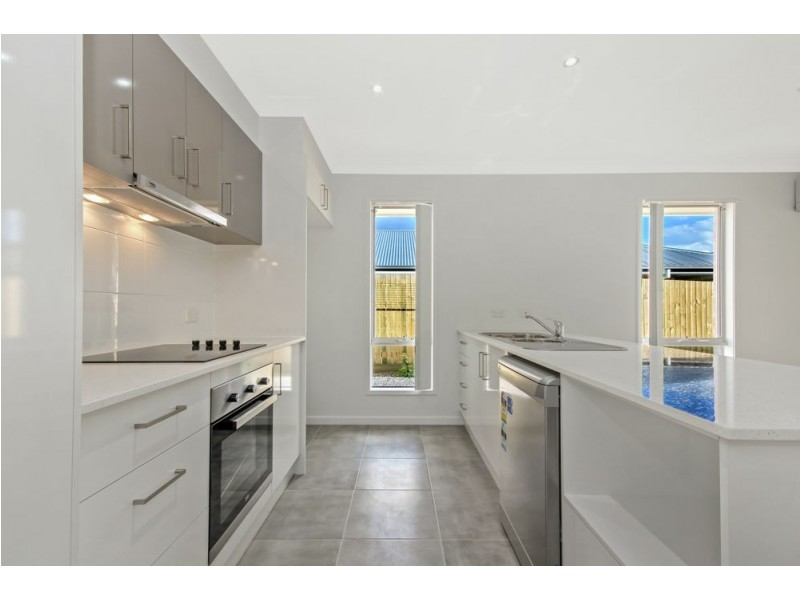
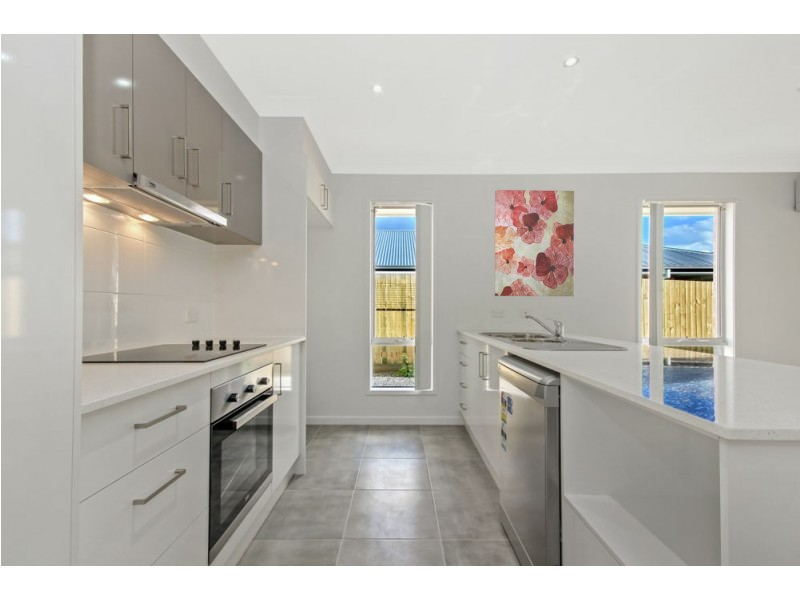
+ wall art [494,189,575,297]
